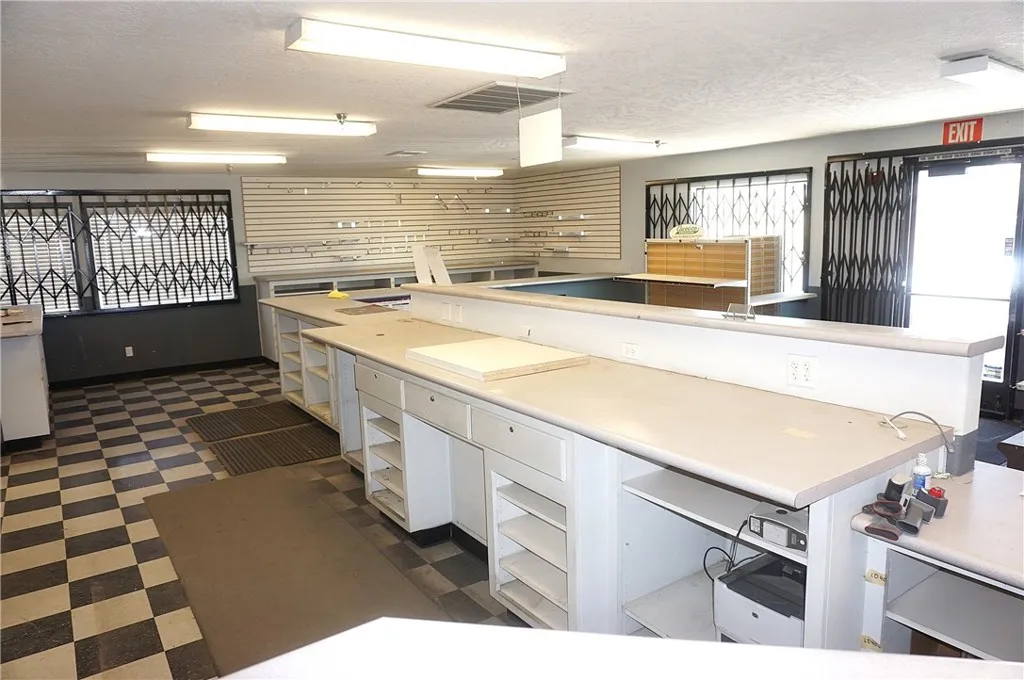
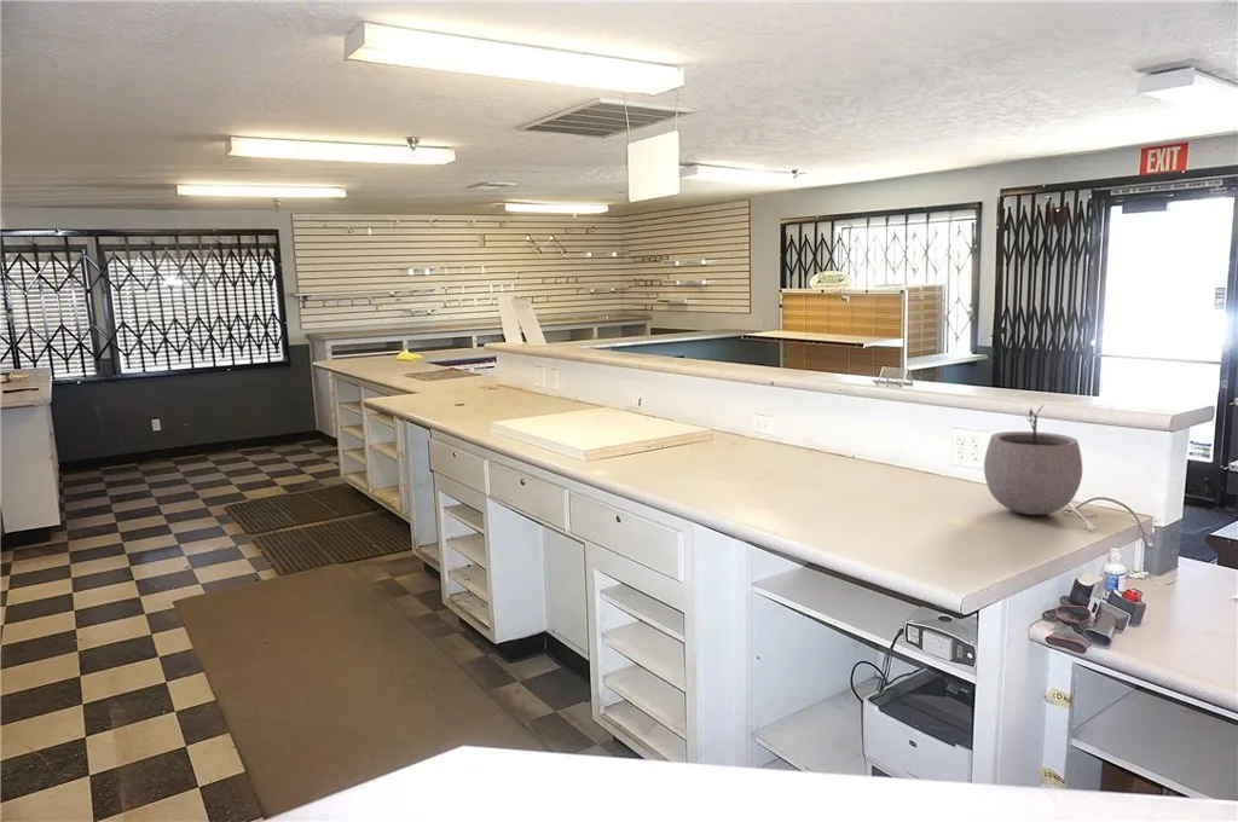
+ plant pot [983,405,1083,516]
